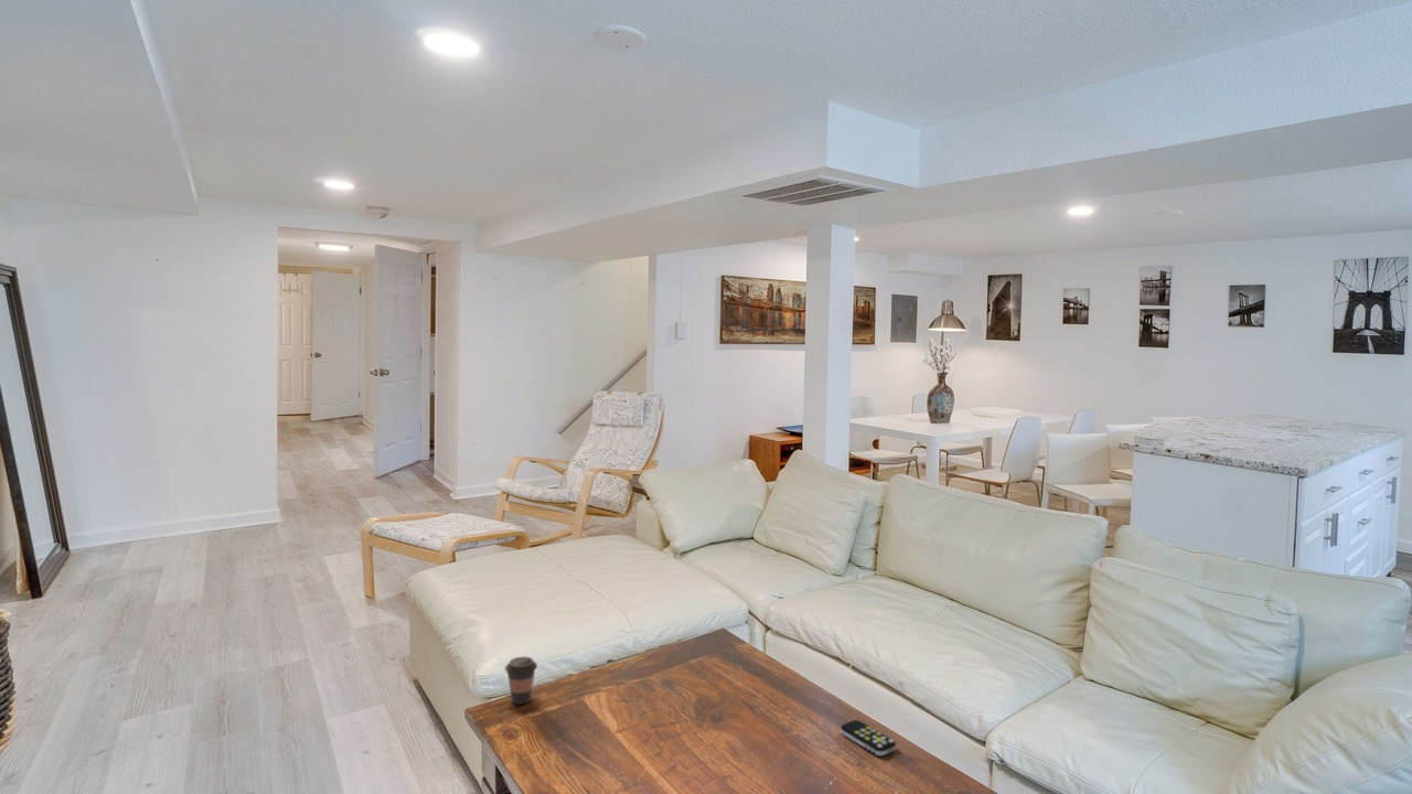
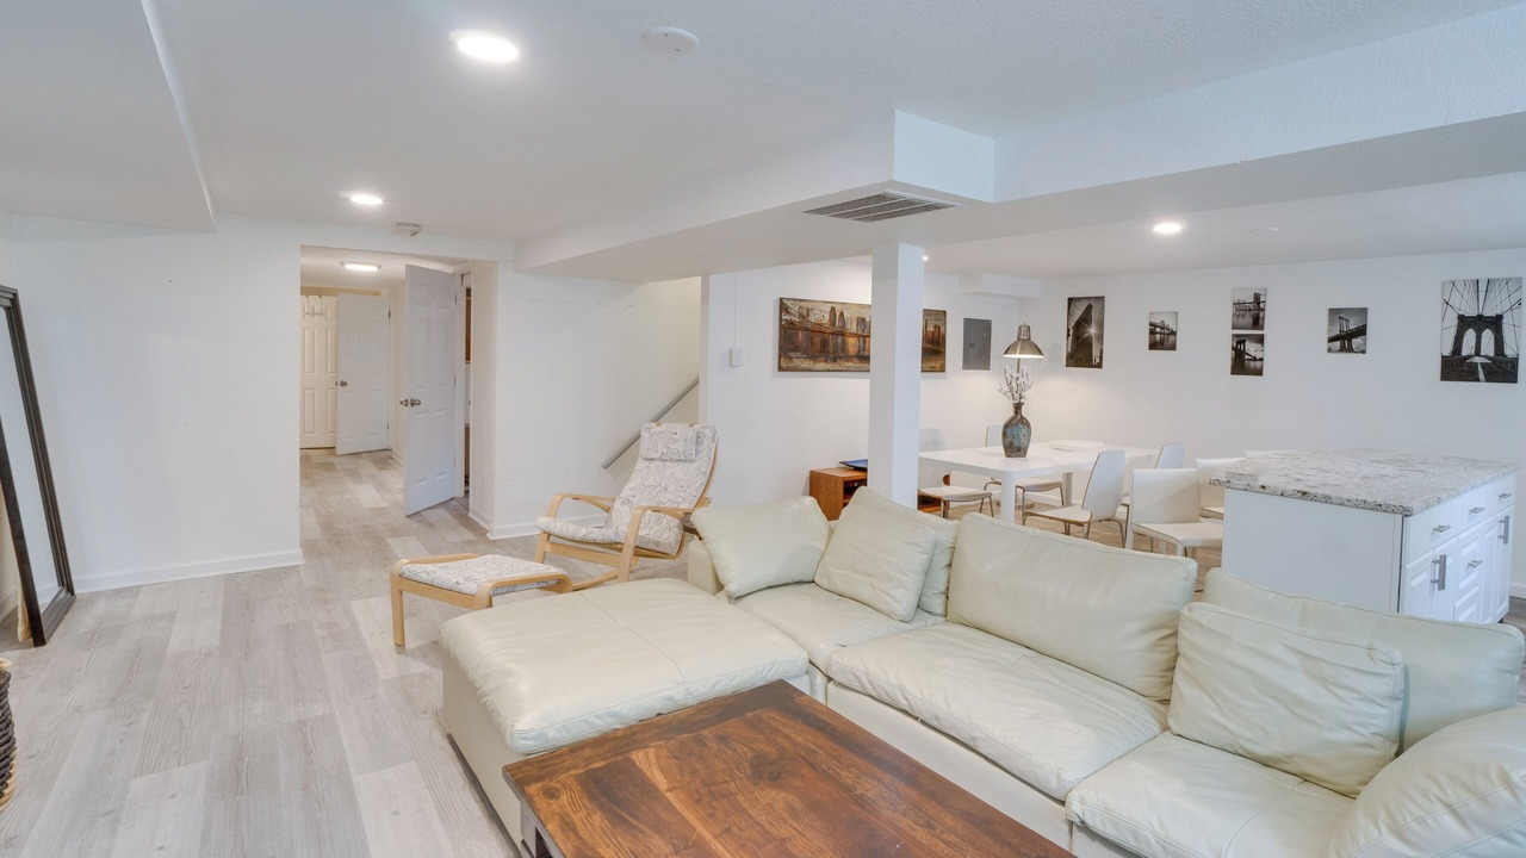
- coffee cup [504,656,538,706]
- remote control [839,719,897,757]
